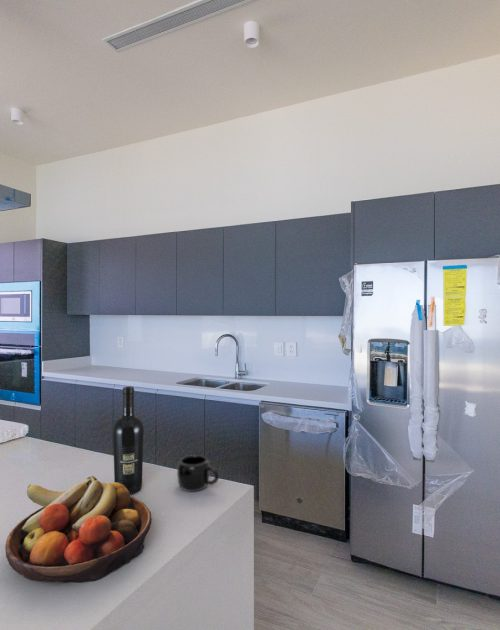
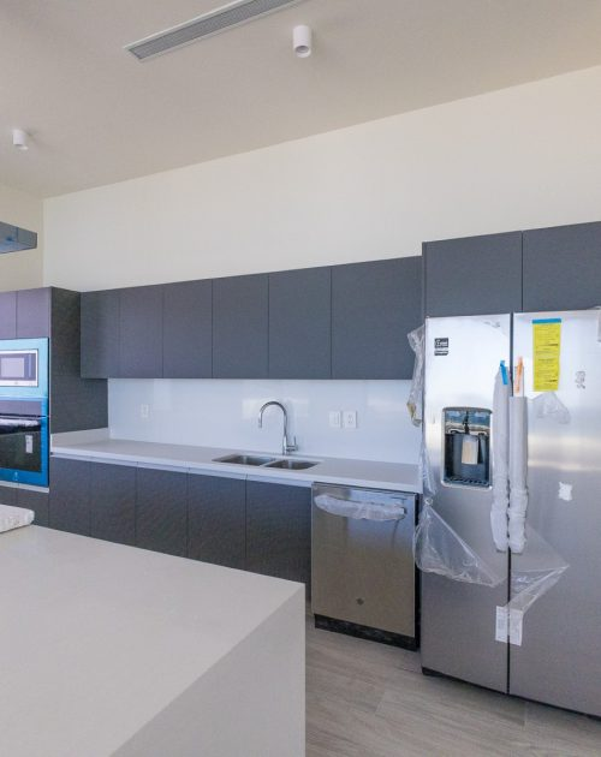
- fruit bowl [4,475,153,584]
- wine bottle [112,386,145,495]
- mug [176,454,220,493]
